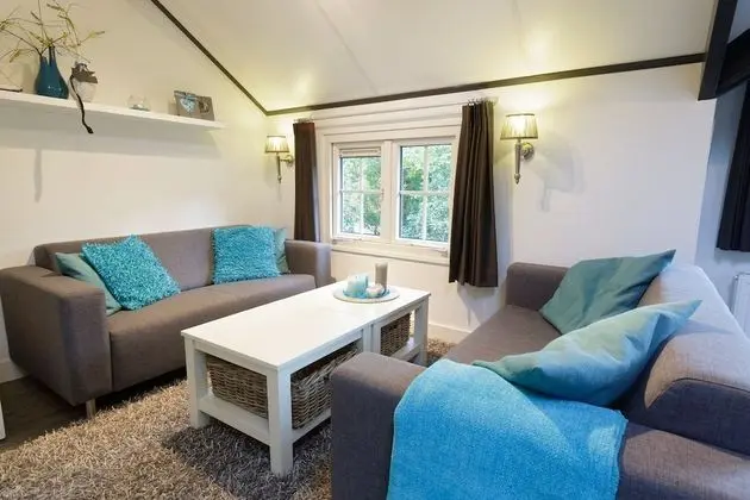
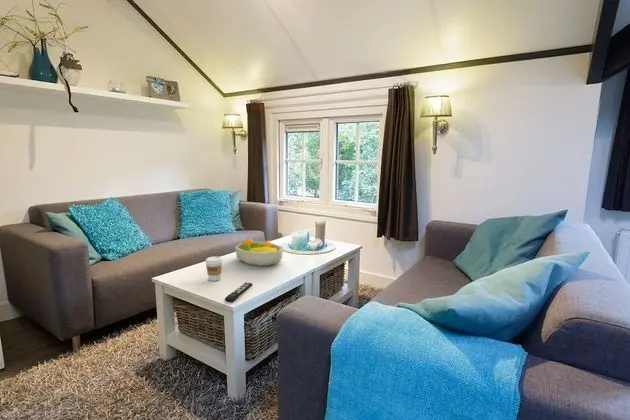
+ fruit bowl [234,237,284,267]
+ coffee cup [205,255,223,282]
+ remote control [224,282,253,303]
